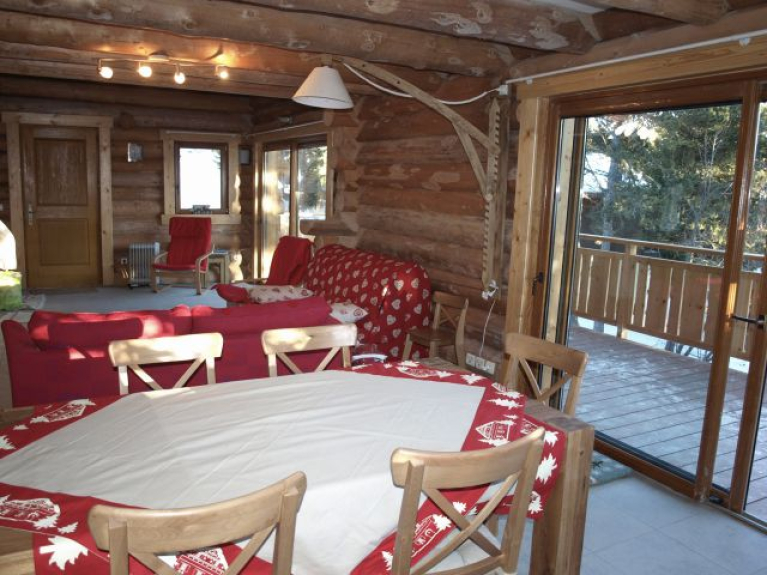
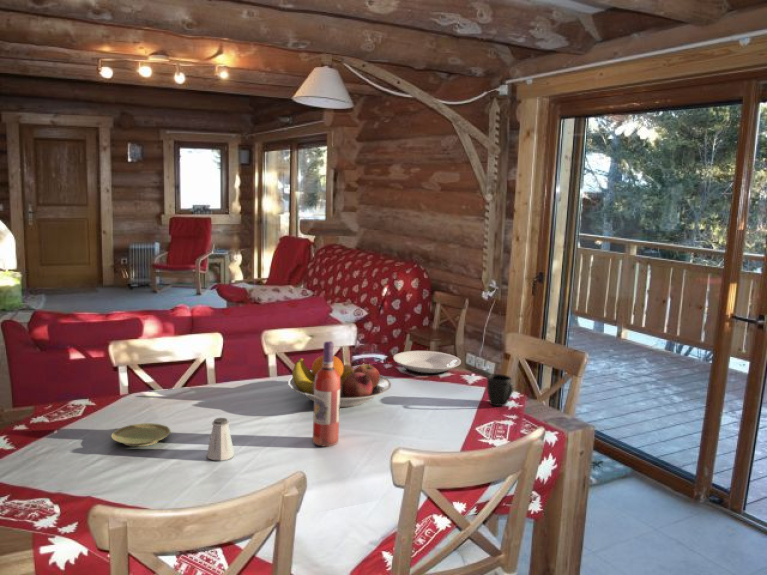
+ mug [486,373,514,407]
+ fruit bowl [287,355,392,408]
+ plate [110,422,172,448]
+ plate [392,350,462,376]
+ wine bottle [312,340,340,448]
+ saltshaker [206,417,235,461]
